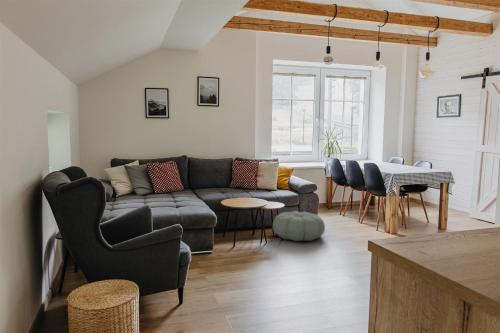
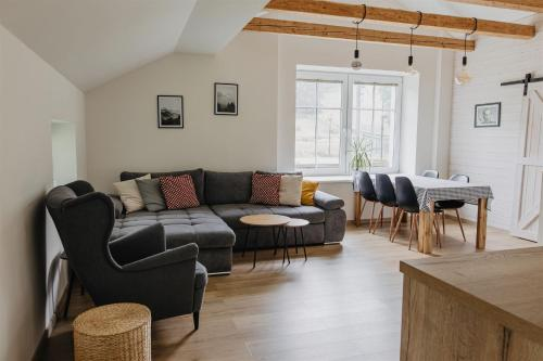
- pouf [272,210,326,242]
